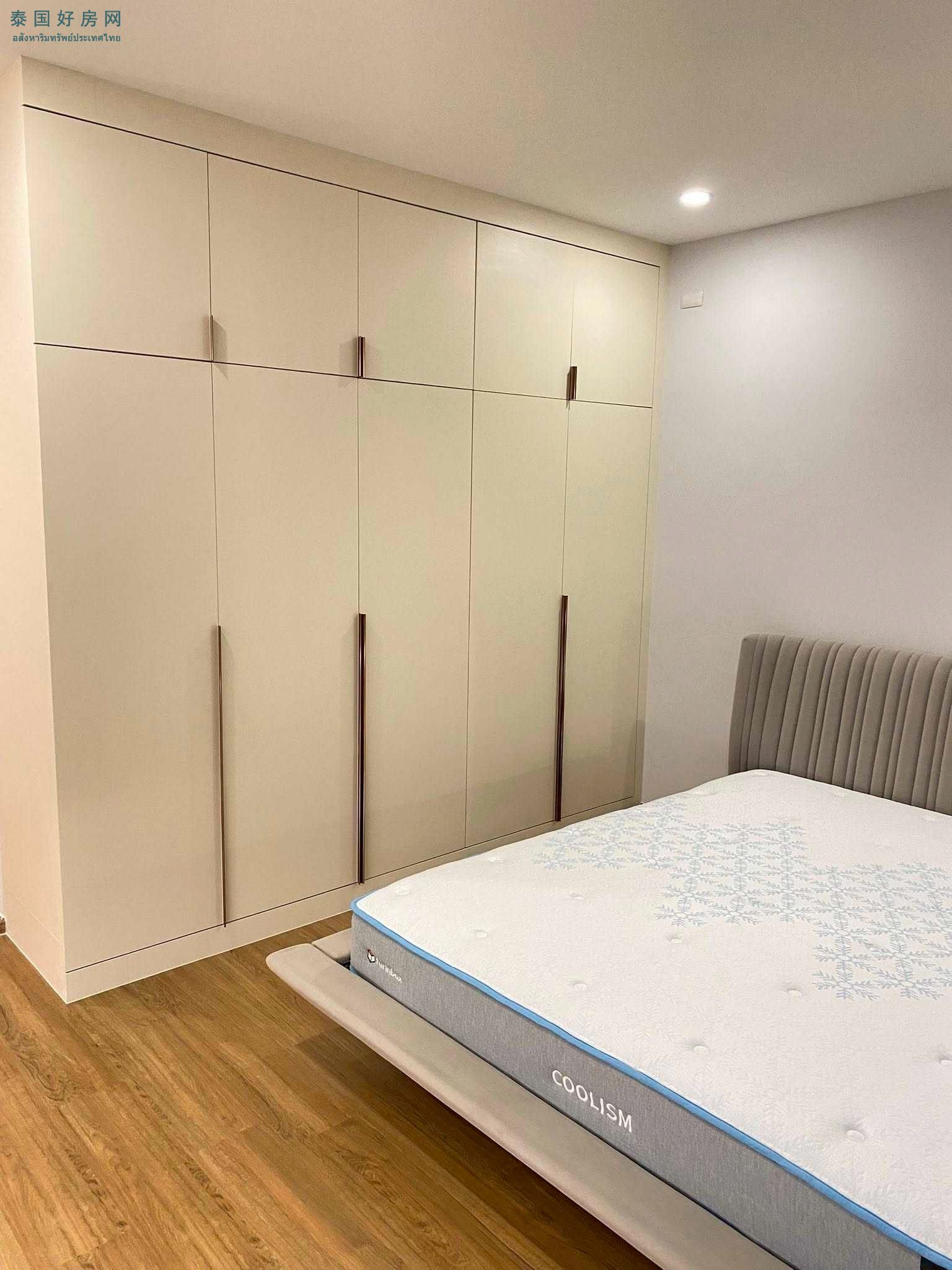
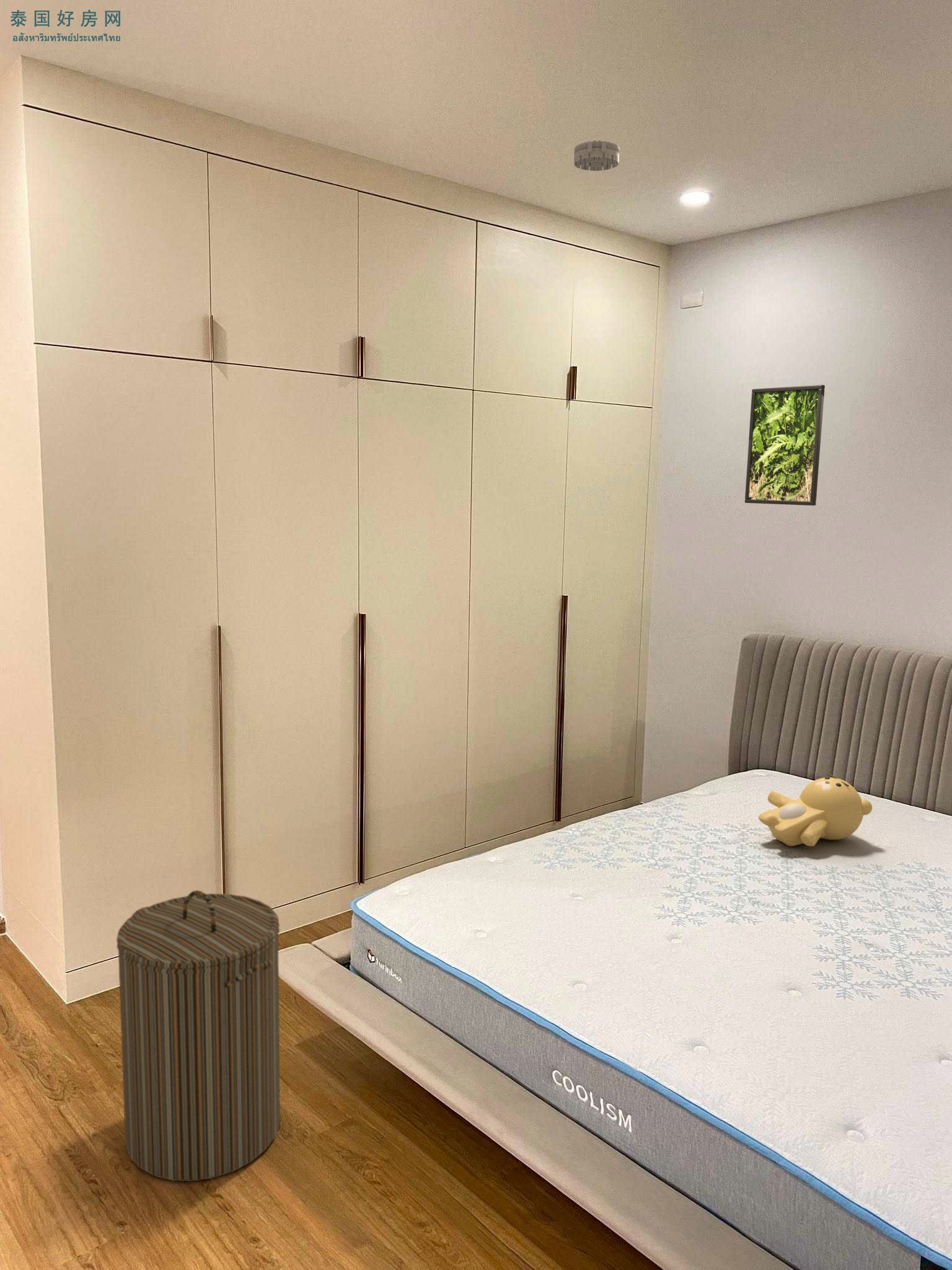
+ laundry hamper [116,890,281,1182]
+ teddy bear [758,773,873,847]
+ smoke detector [573,140,620,172]
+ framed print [744,384,826,506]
